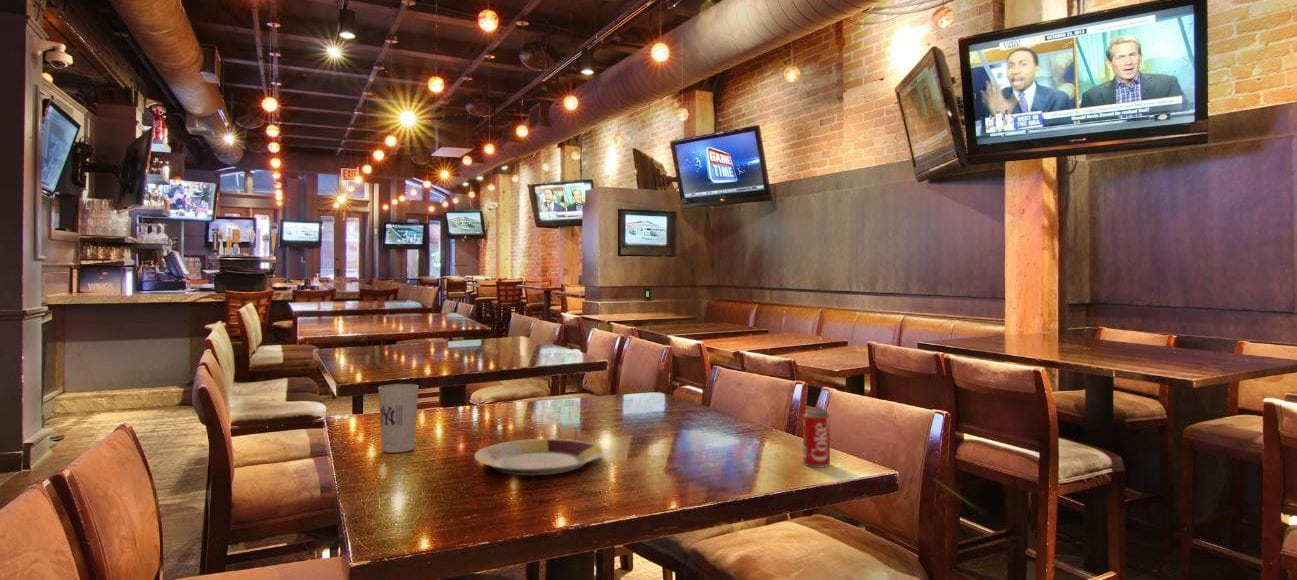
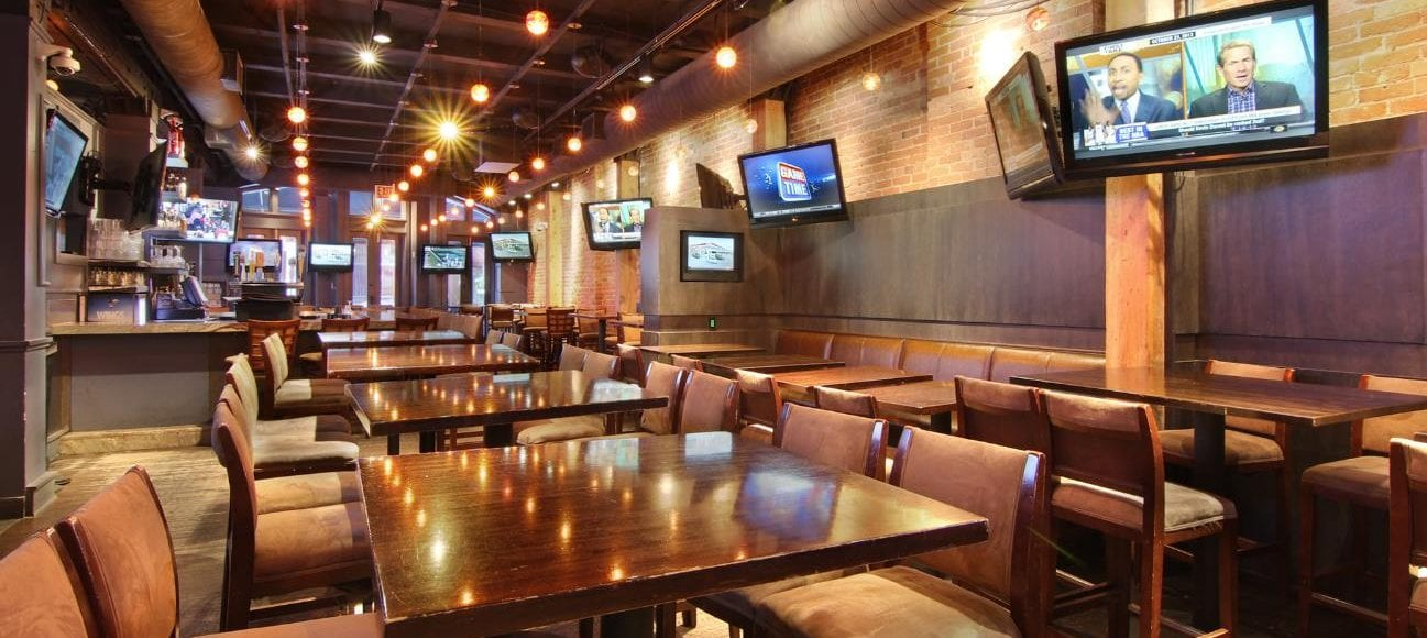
- cup [377,383,419,454]
- plate [474,438,603,476]
- beverage can [802,408,831,469]
